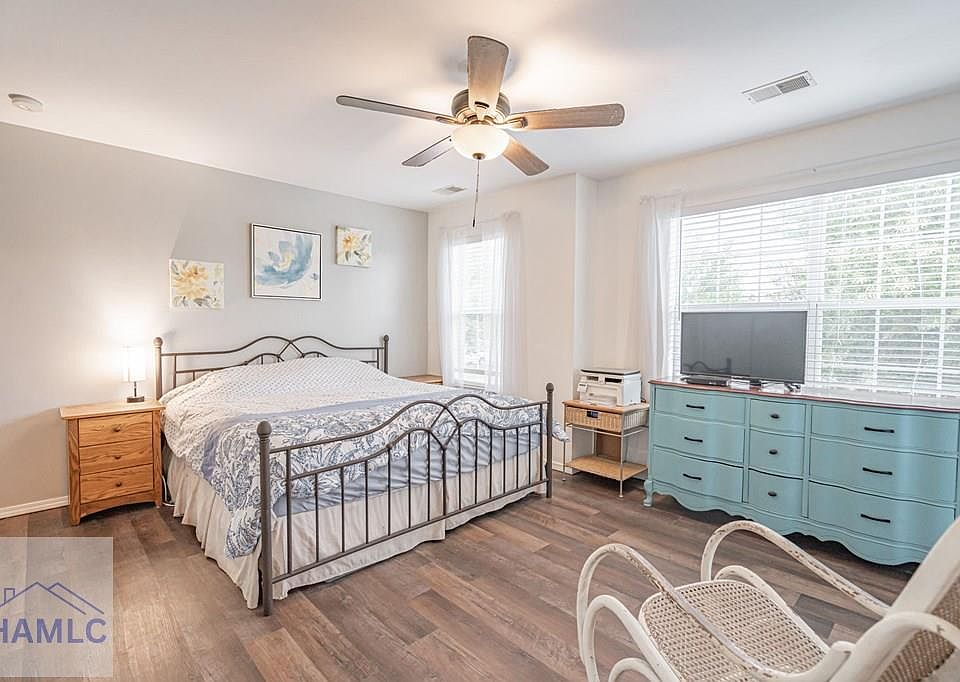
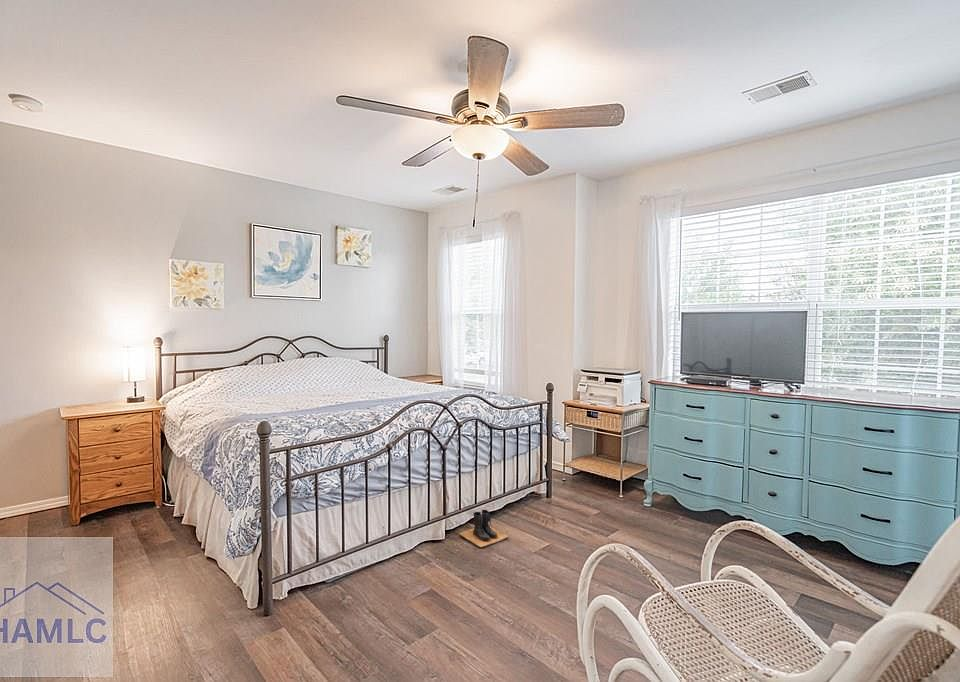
+ boots [458,509,510,549]
